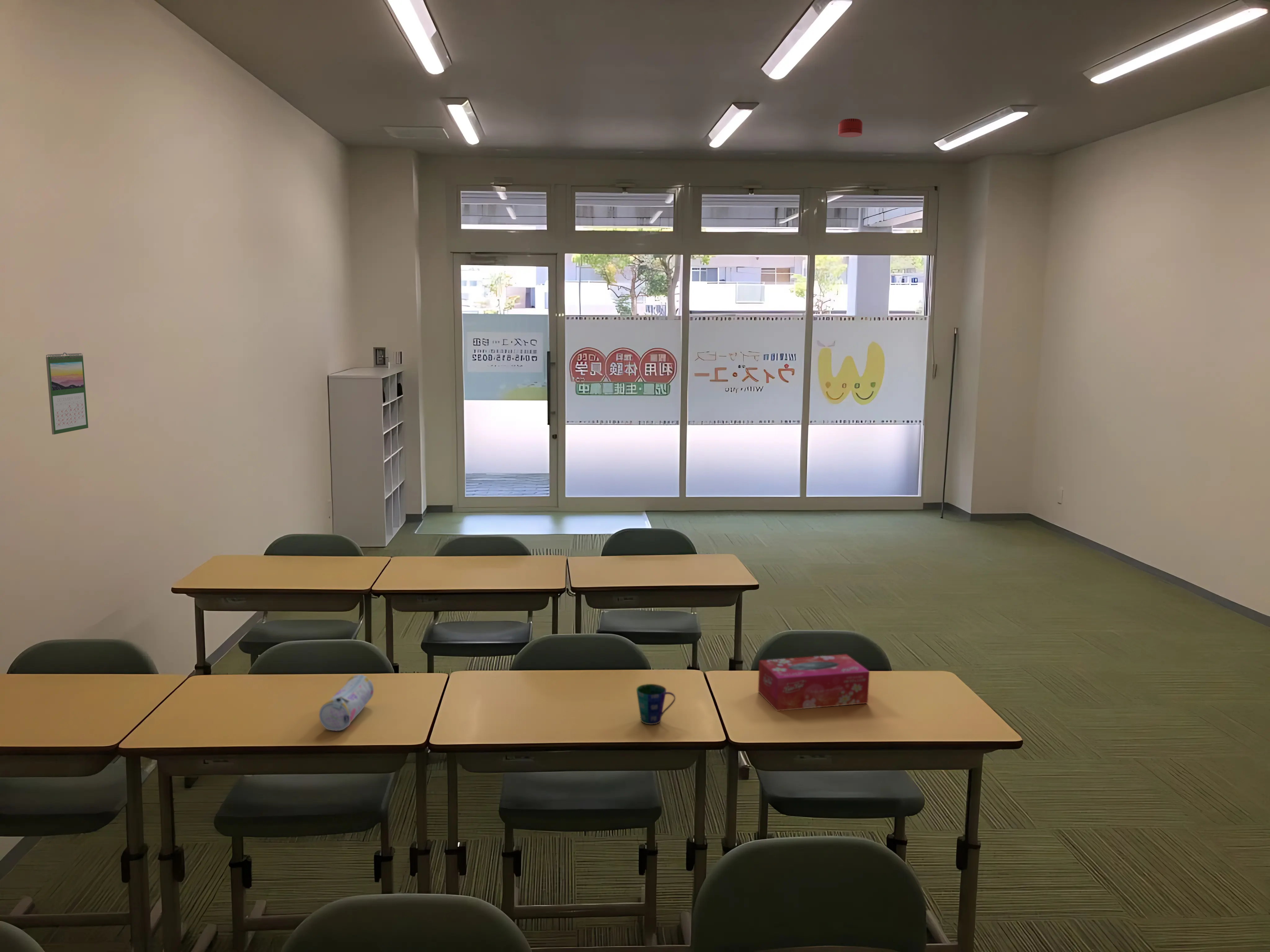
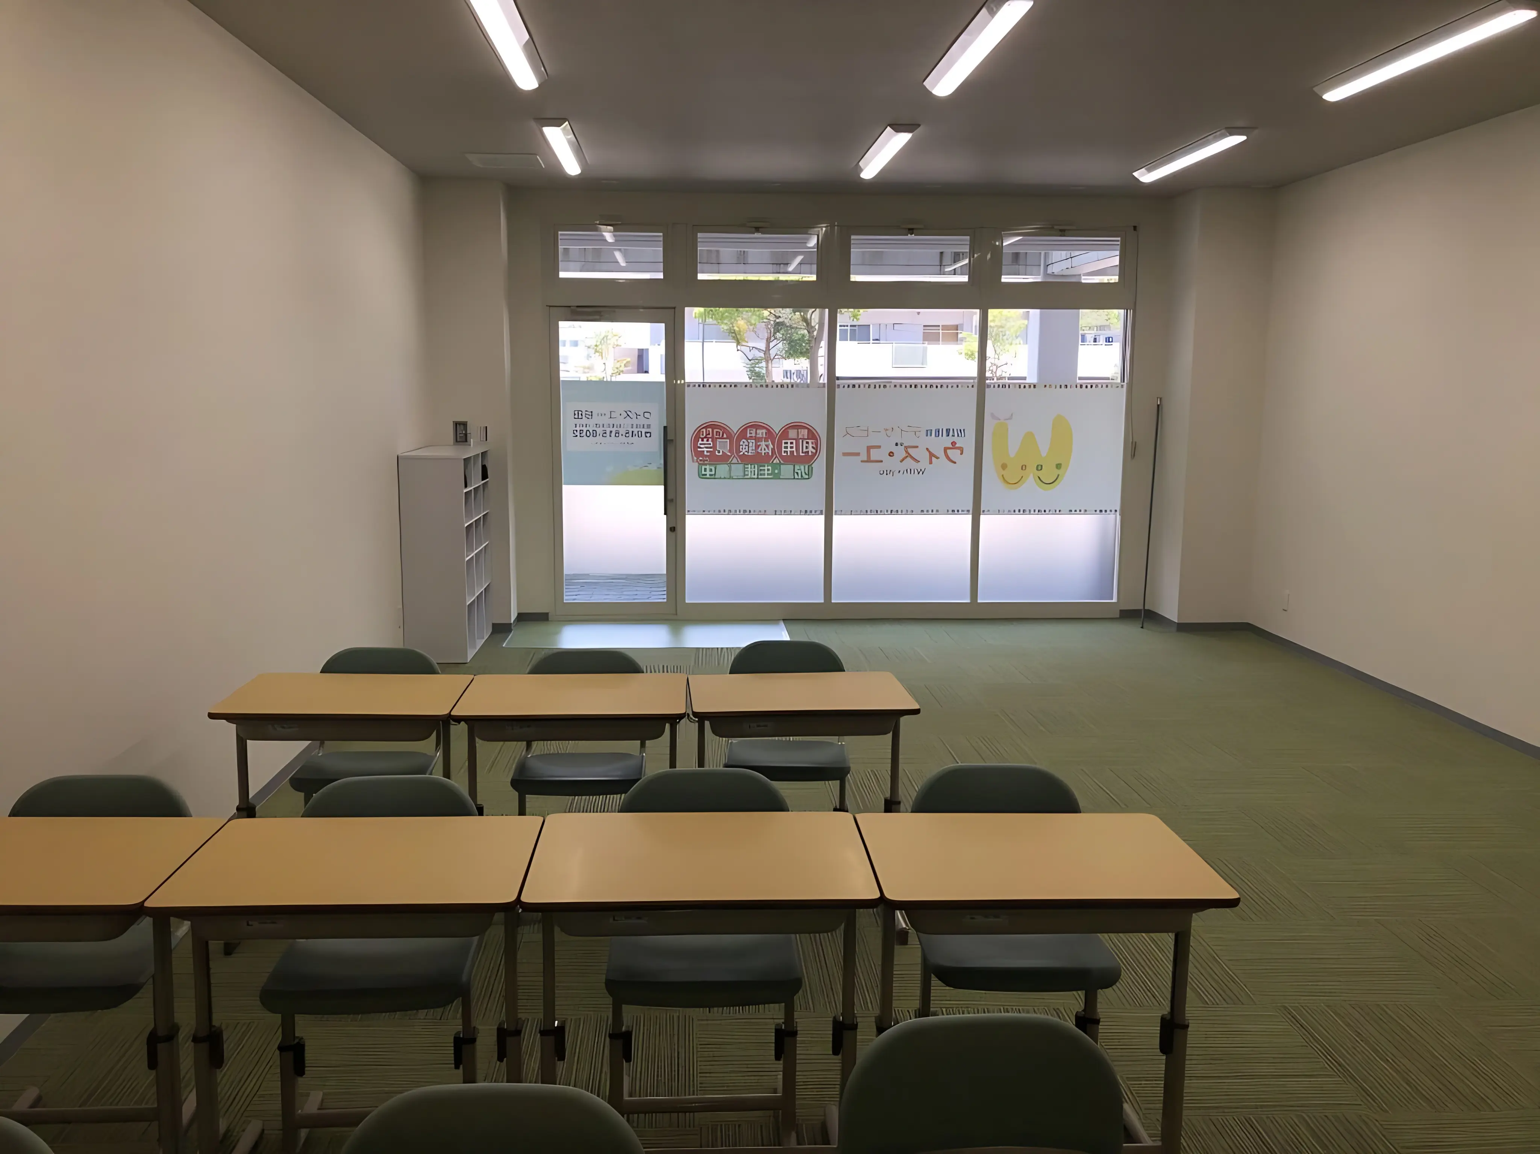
- calendar [46,352,89,435]
- smoke detector [838,118,863,138]
- cup [636,684,676,725]
- pencil case [319,674,374,731]
- tissue box [758,654,870,711]
